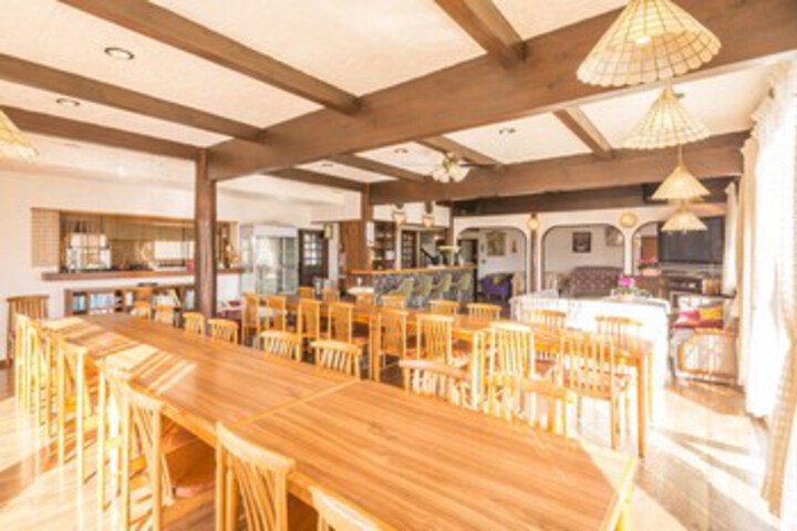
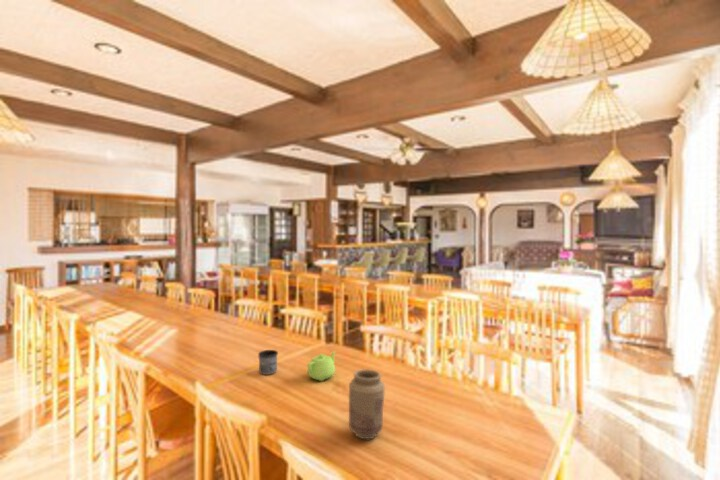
+ mug [257,349,279,376]
+ vase [348,368,386,440]
+ teapot [306,349,337,382]
